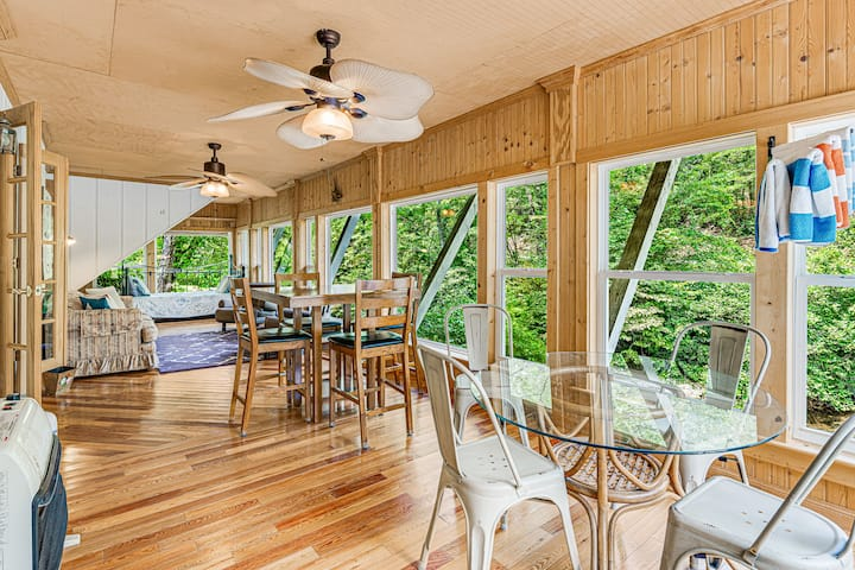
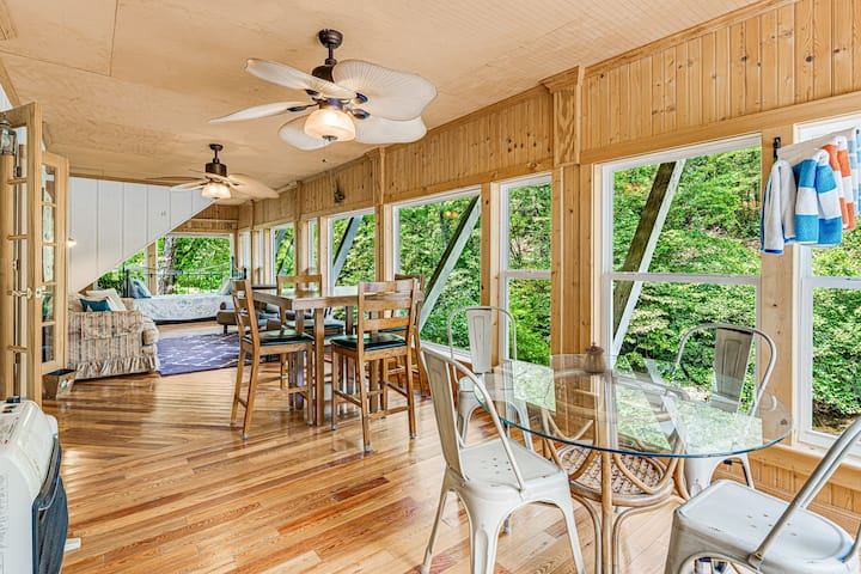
+ teapot [580,341,607,373]
